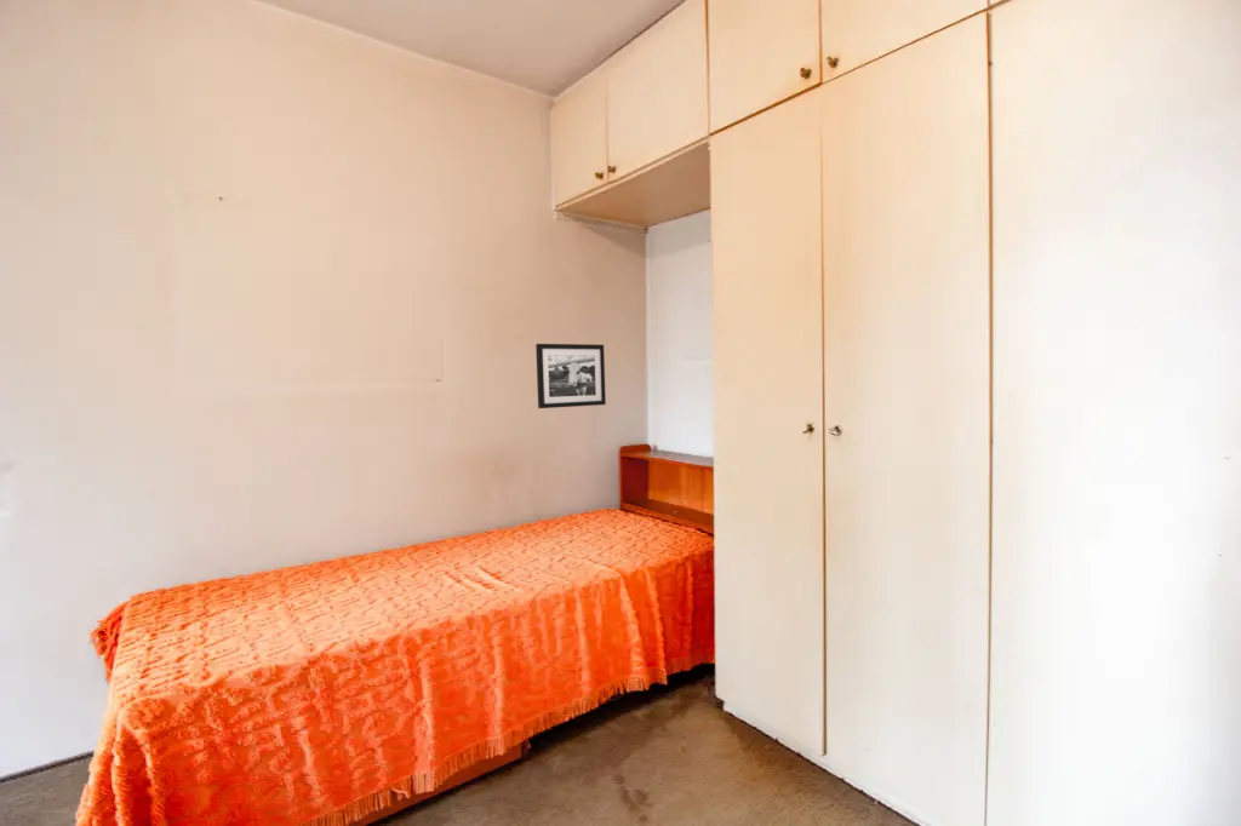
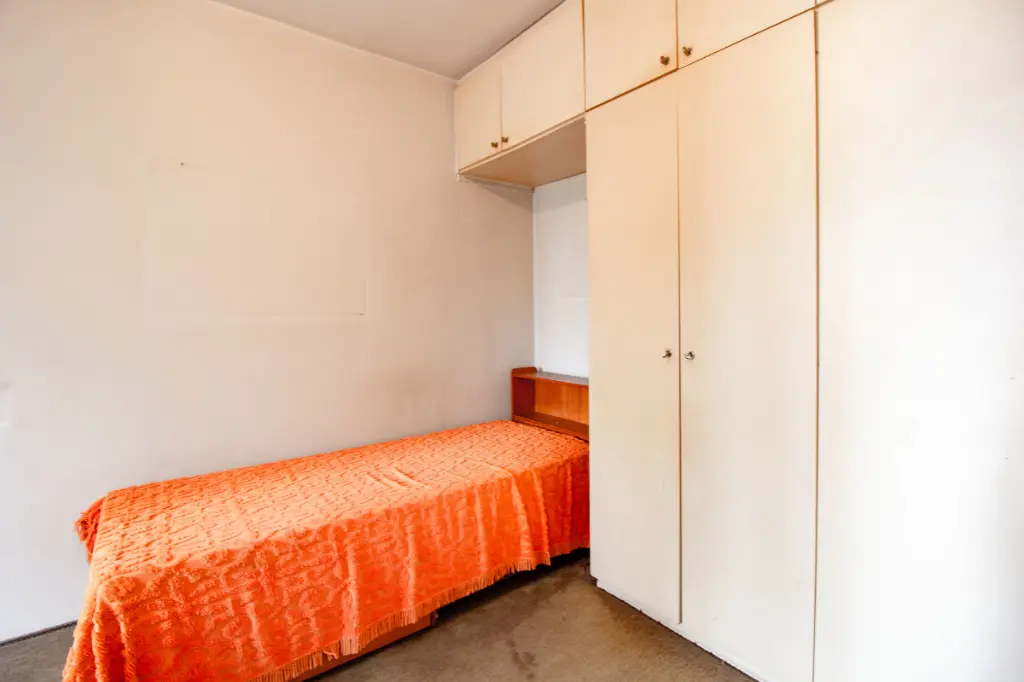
- picture frame [534,343,607,409]
